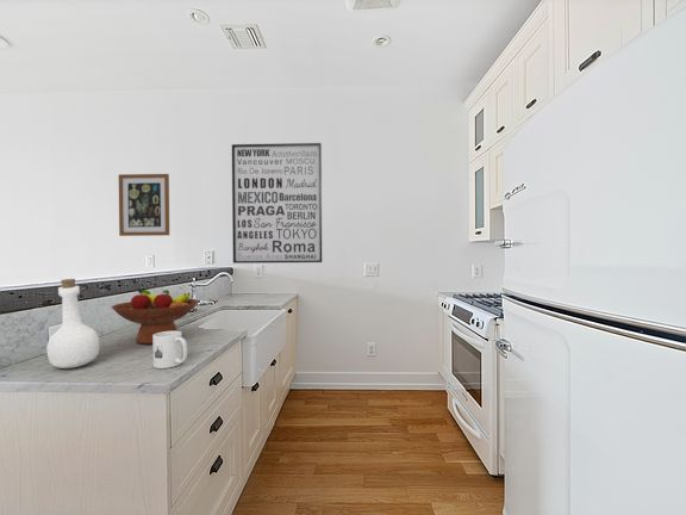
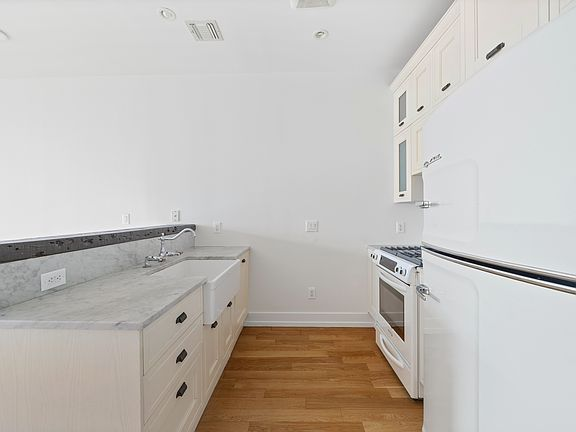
- wall art [118,173,170,237]
- mug [151,330,188,370]
- fruit bowl [111,287,200,346]
- wall art [231,142,324,265]
- bottle [45,278,100,370]
